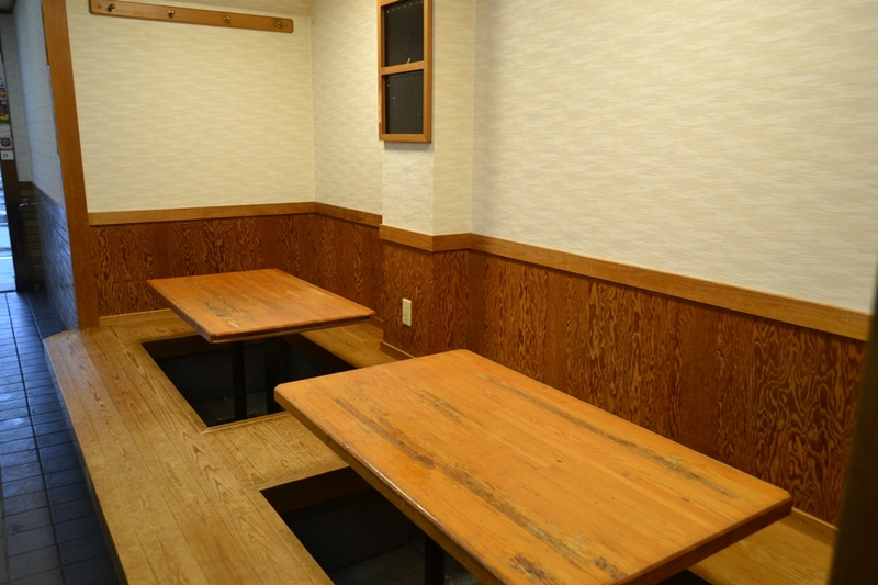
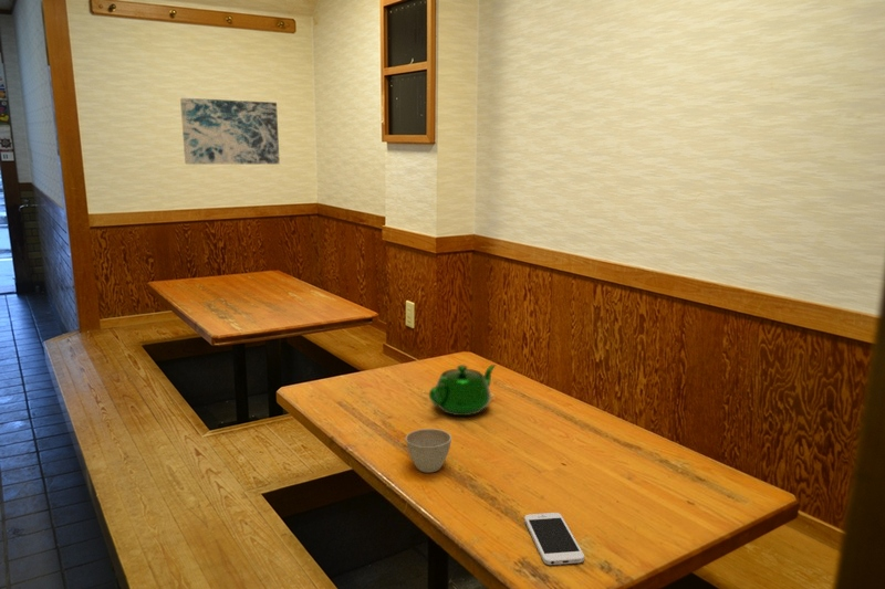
+ wall art [179,97,281,166]
+ teapot [428,364,497,417]
+ smartphone [523,512,585,566]
+ flower pot [405,428,452,474]
